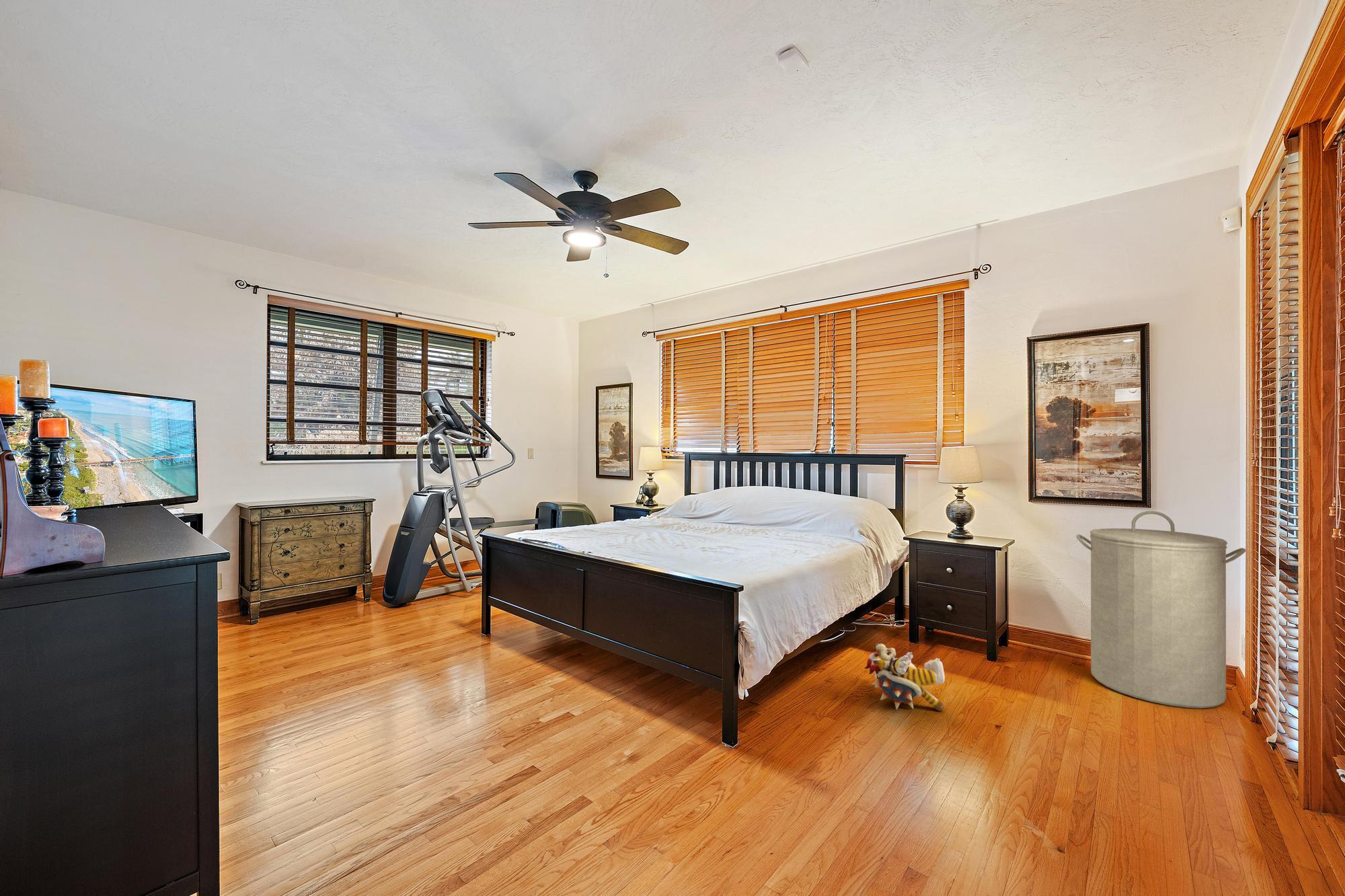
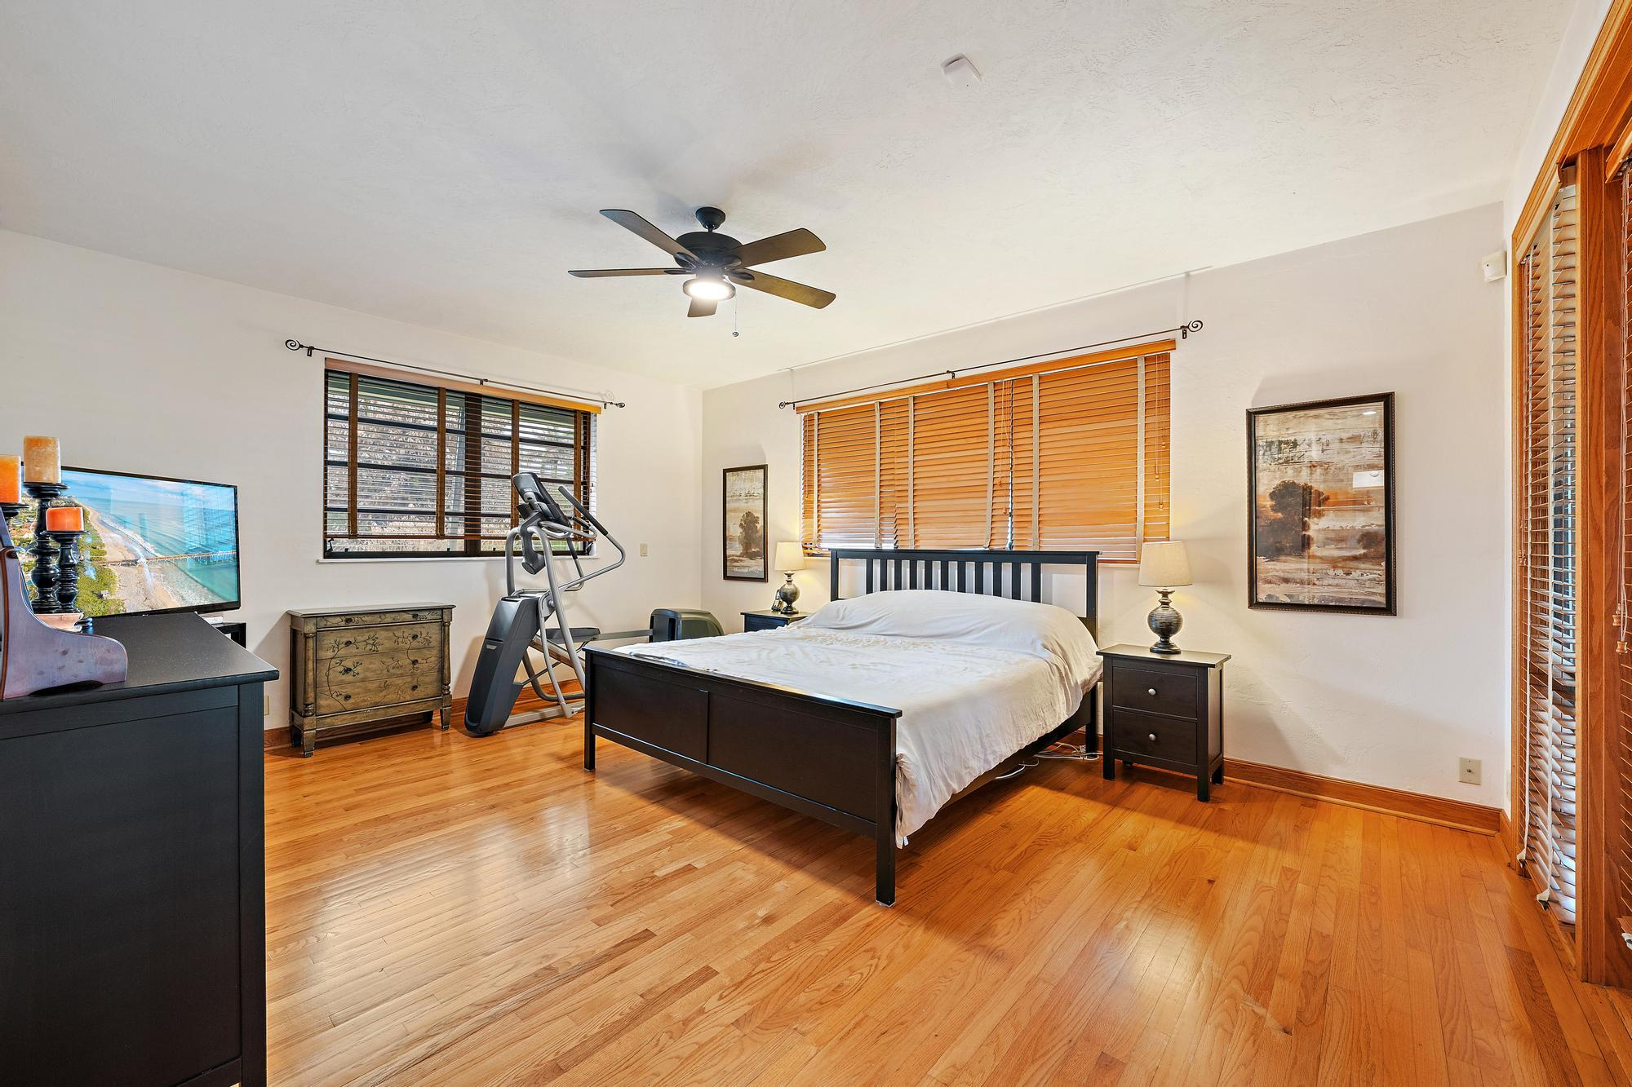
- plush toy [864,643,946,712]
- laundry hamper [1076,510,1246,709]
